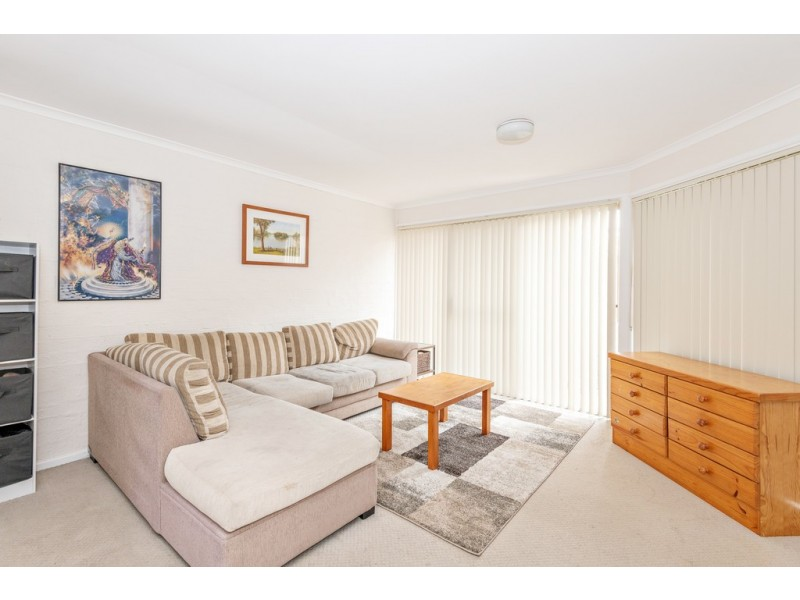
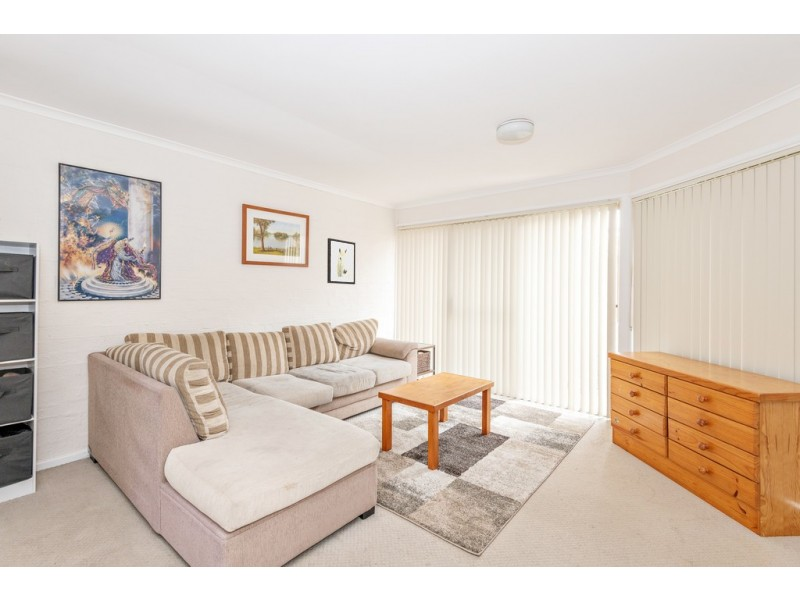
+ wall art [326,237,356,285]
